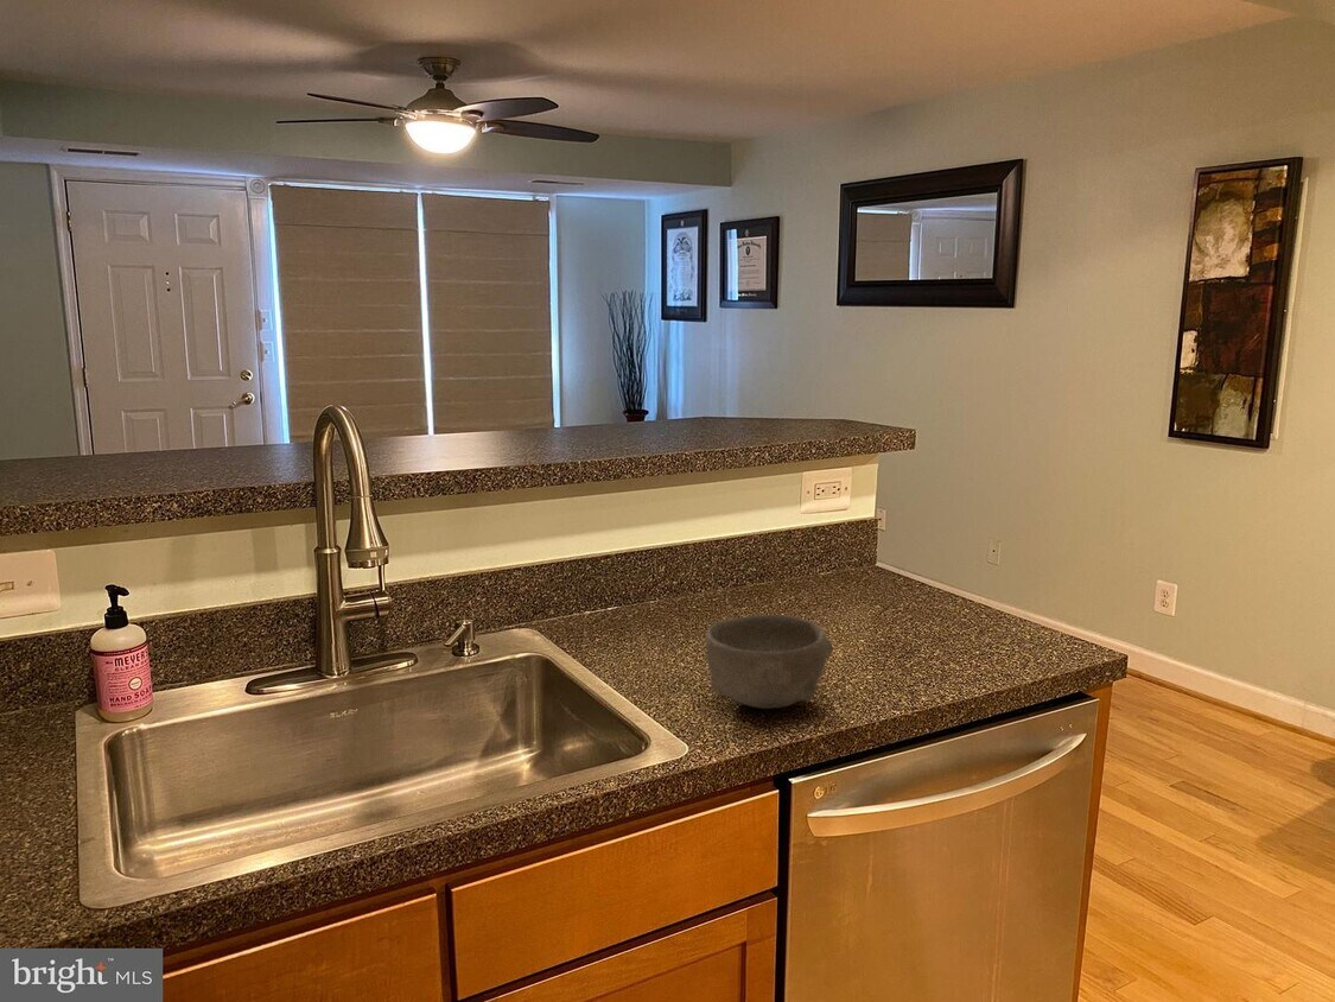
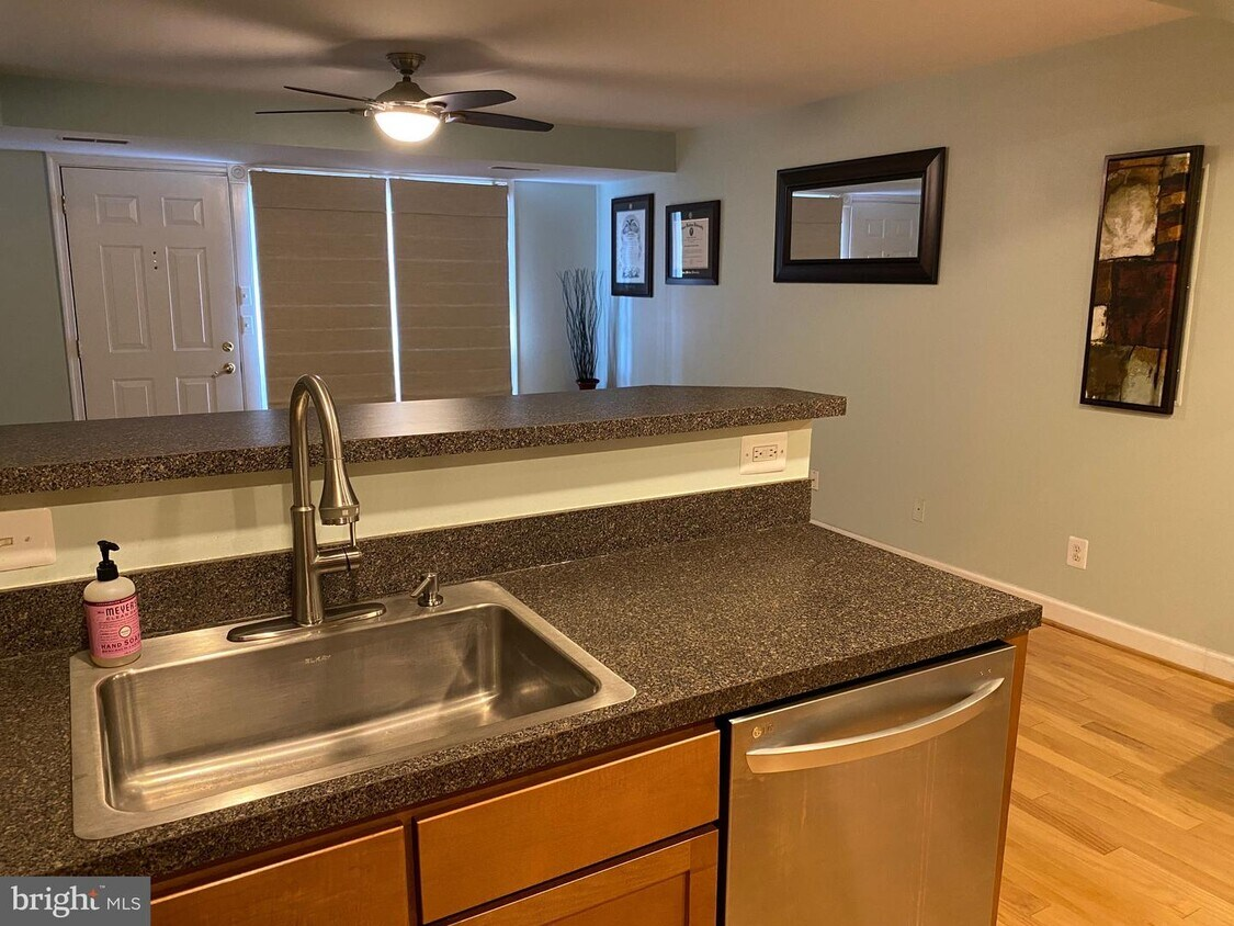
- bowl [705,614,834,710]
